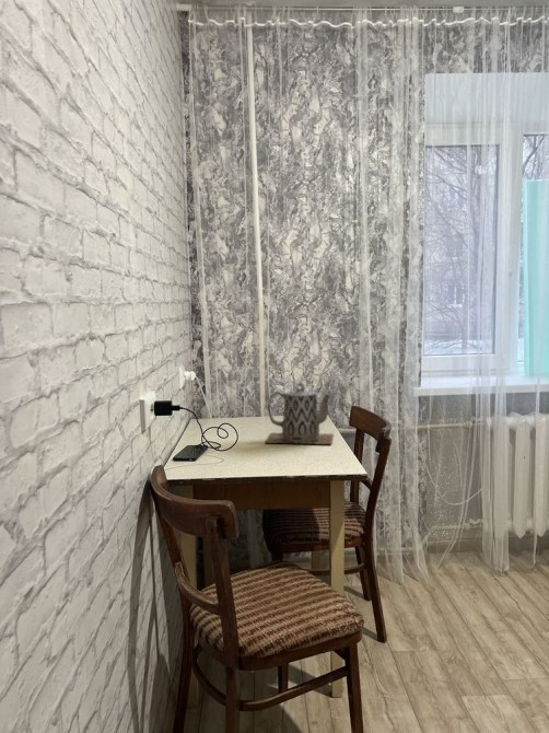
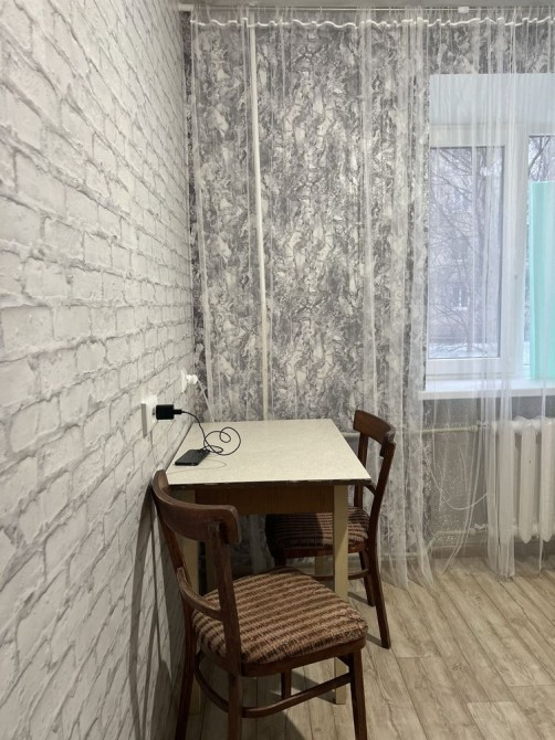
- teapot [264,382,335,445]
